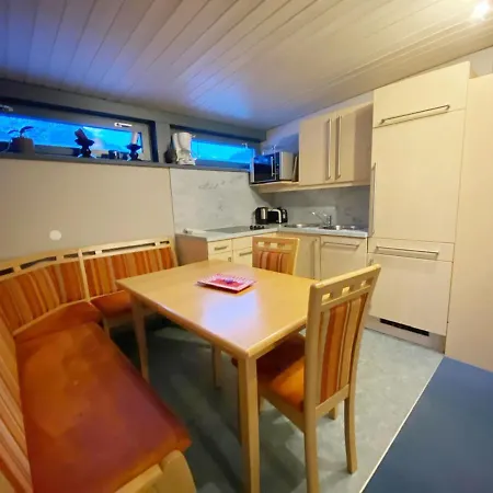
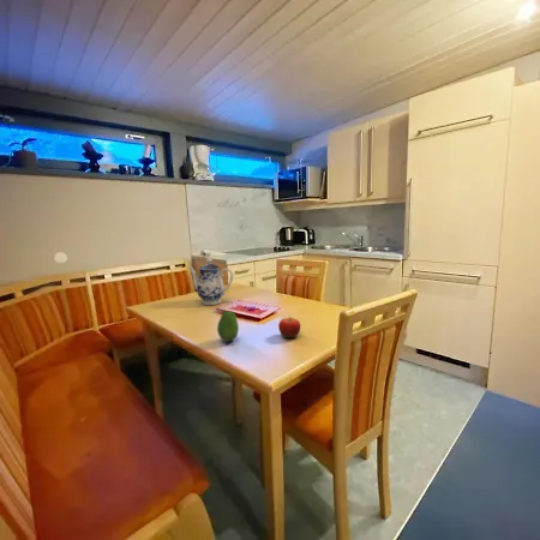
+ fruit [216,310,240,343]
+ fruit [277,314,301,338]
+ teapot [187,257,234,306]
